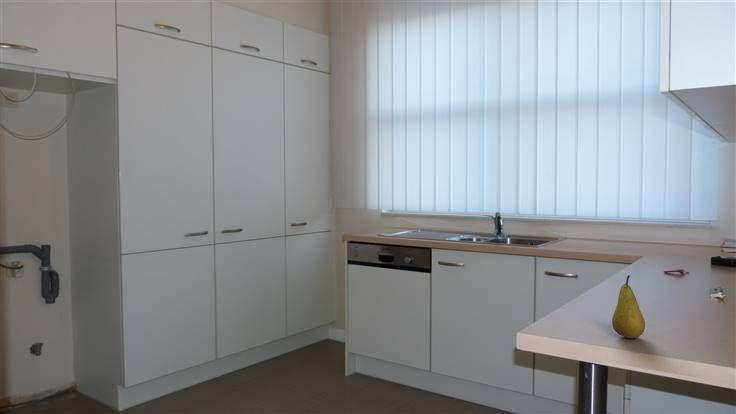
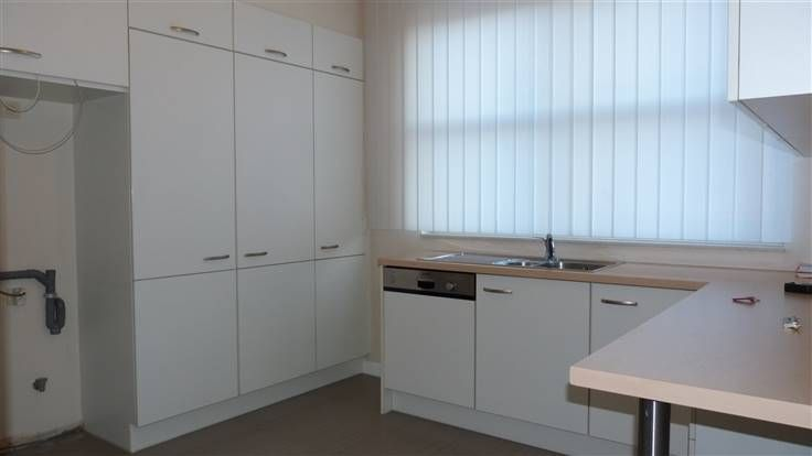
- fruit [611,274,646,339]
